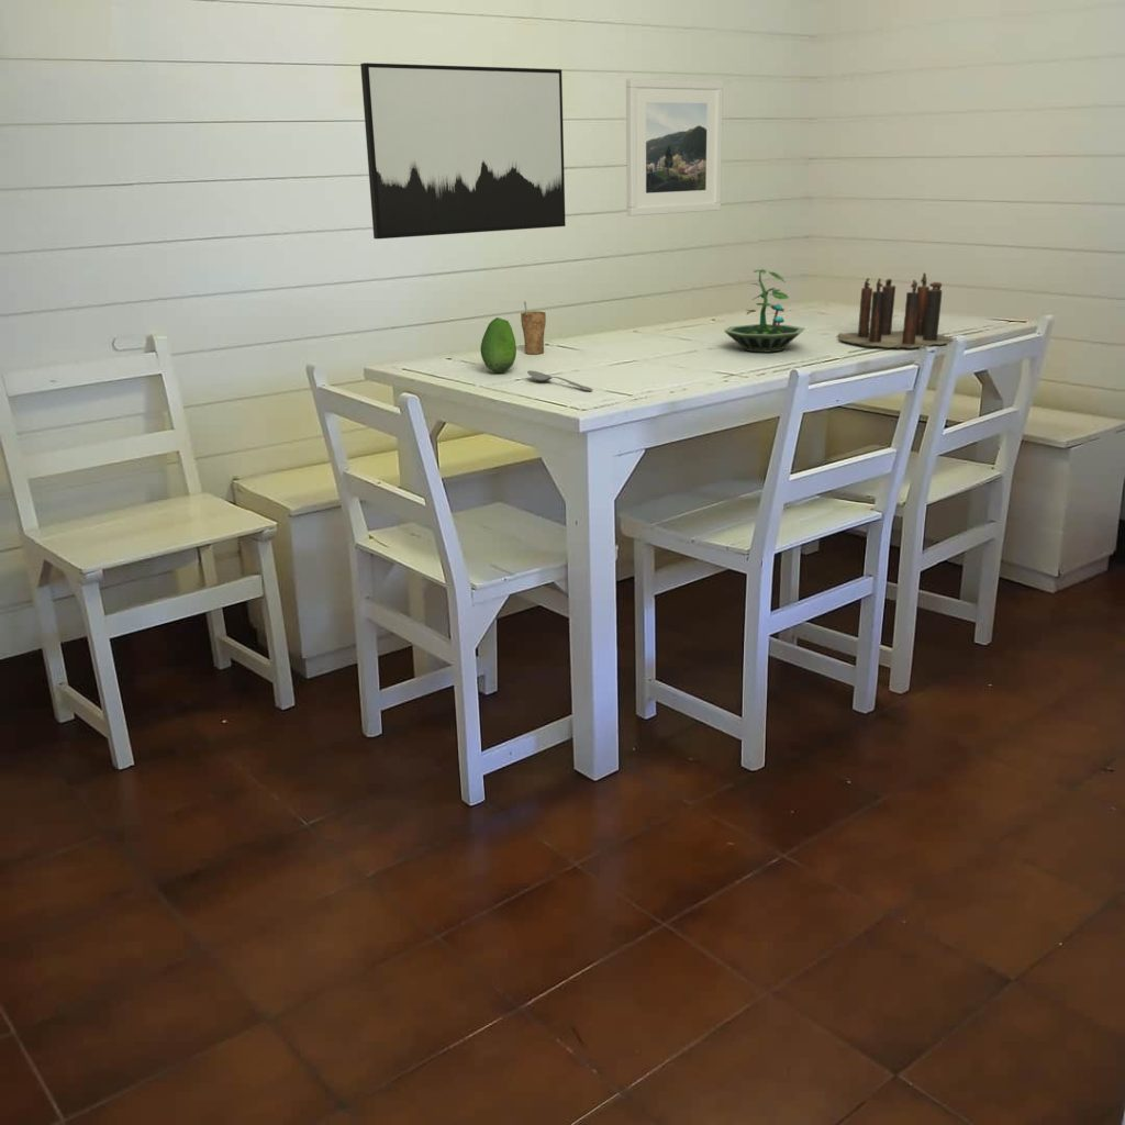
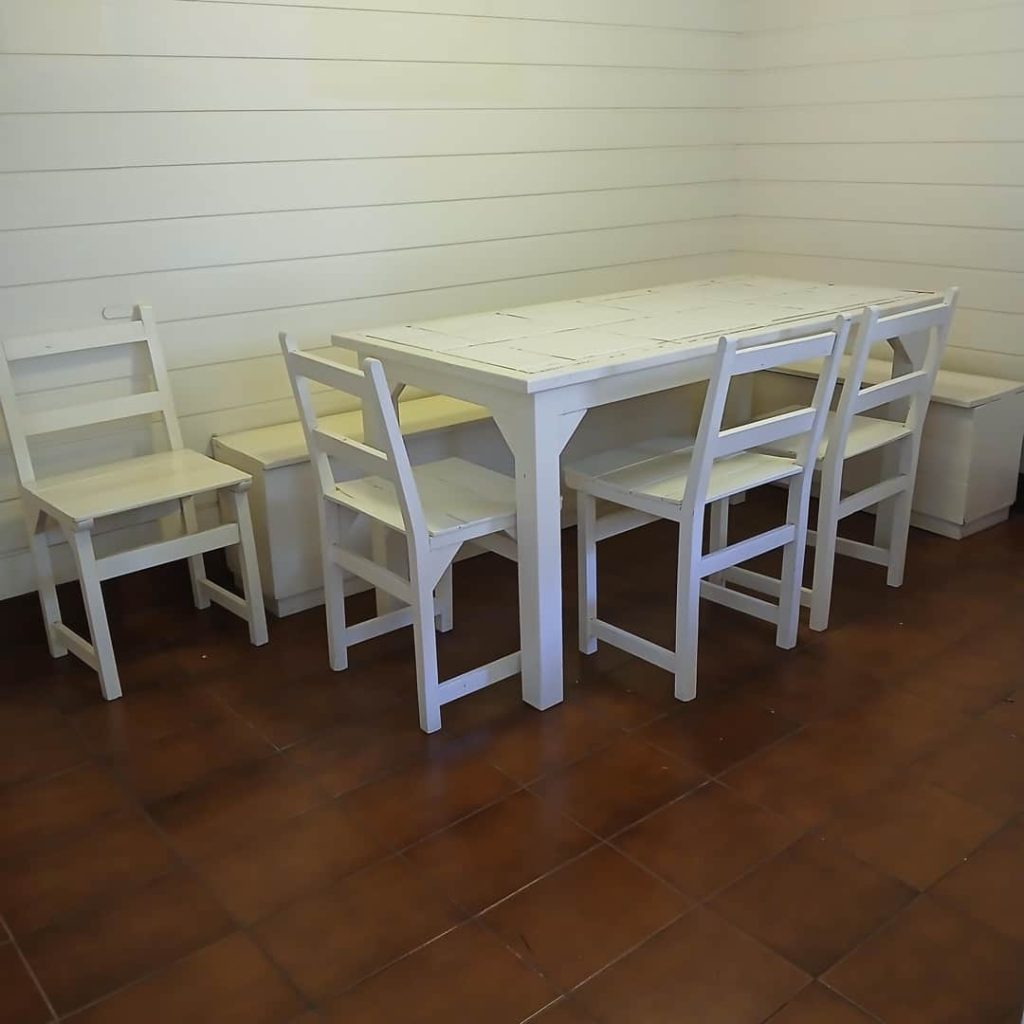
- candle [836,271,953,349]
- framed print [625,78,724,216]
- fruit [479,316,517,374]
- terrarium [723,268,806,354]
- cup [520,301,547,355]
- wall art [359,62,567,240]
- spoon [526,370,593,392]
